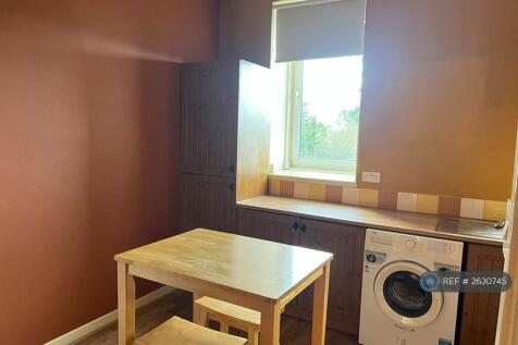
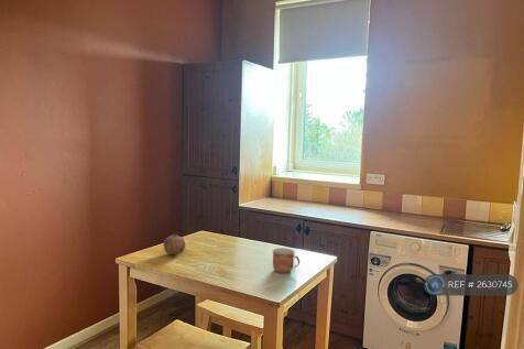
+ fruit [163,232,186,255]
+ mug [272,247,301,274]
